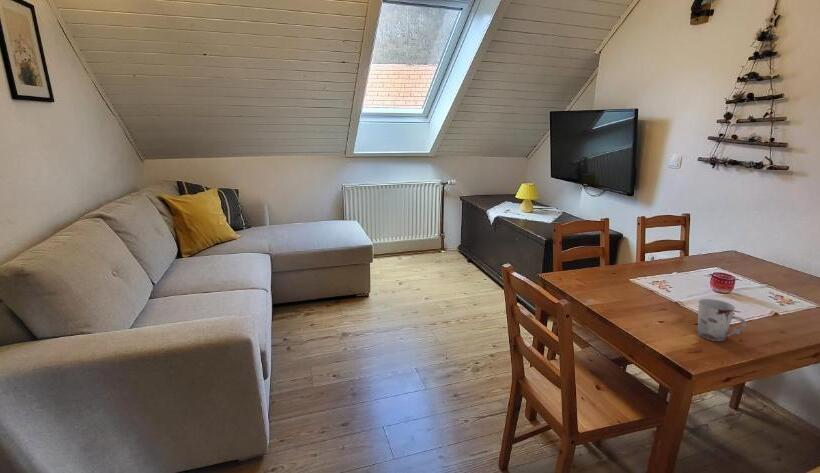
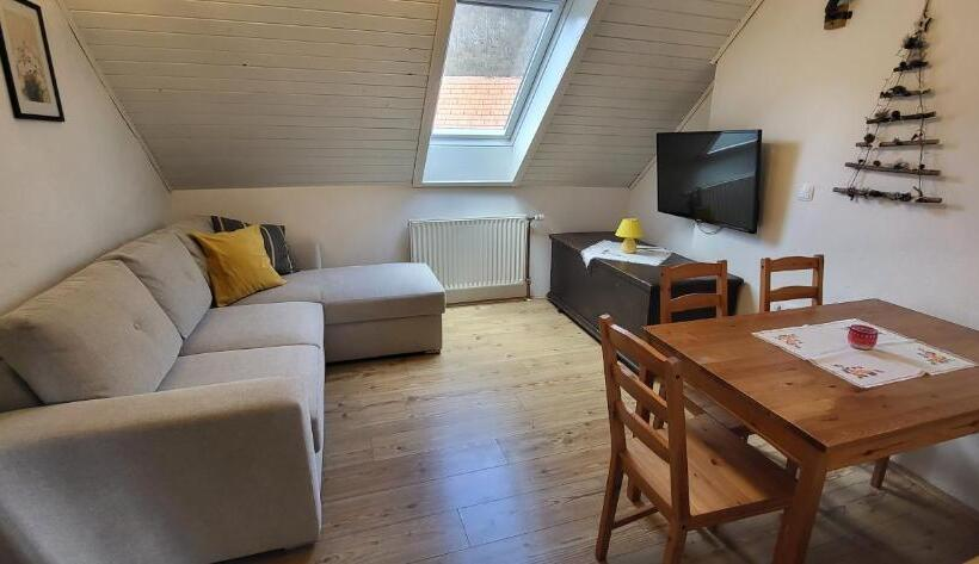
- cup [697,298,747,342]
